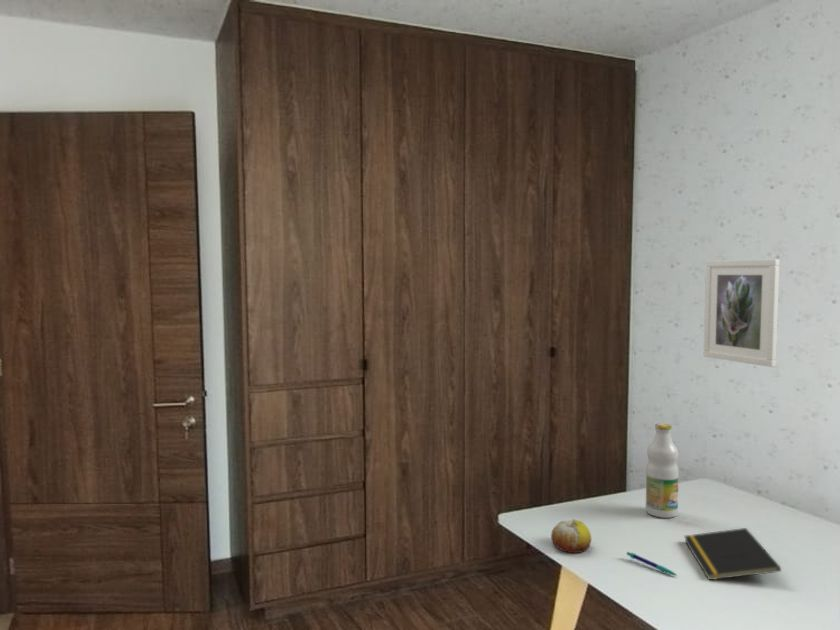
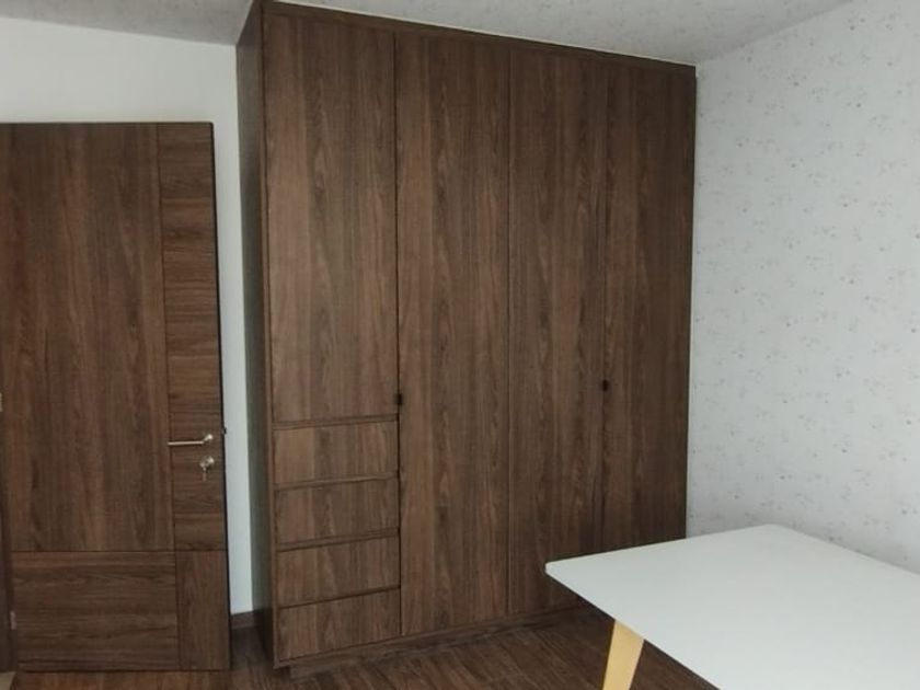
- bottle [645,422,680,519]
- notepad [683,527,782,581]
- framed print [703,258,780,368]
- pen [626,551,679,577]
- fruit [550,519,592,554]
